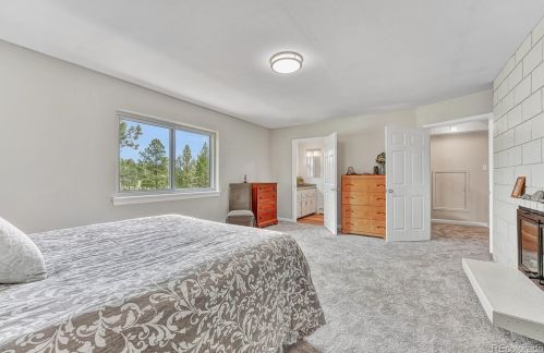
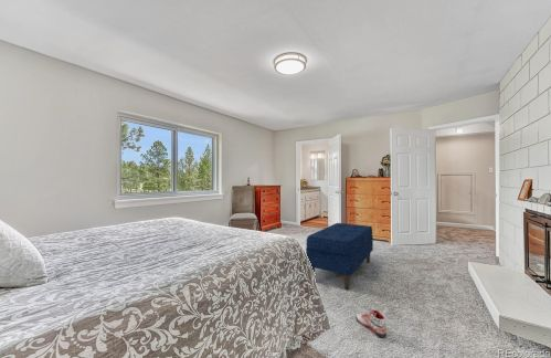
+ bench [305,222,374,291]
+ sneaker [354,308,388,339]
